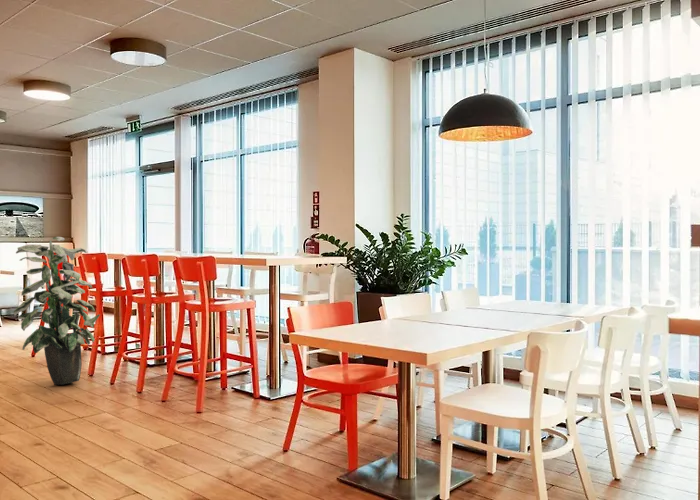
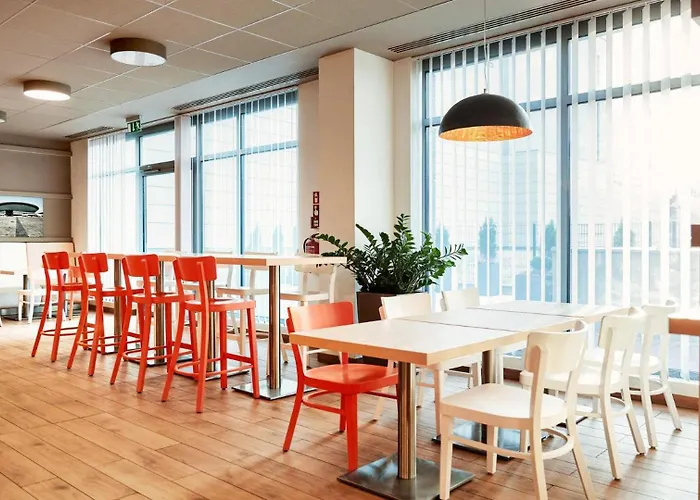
- indoor plant [13,236,101,386]
